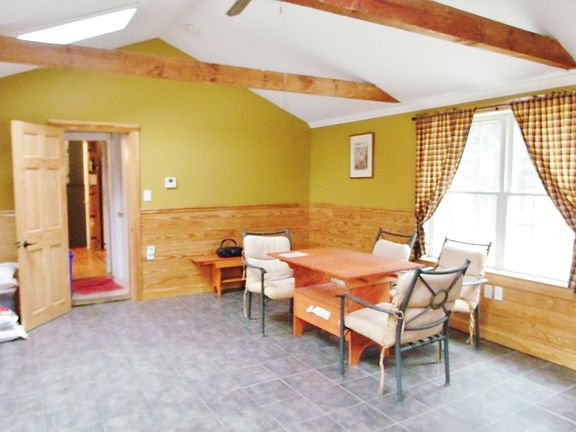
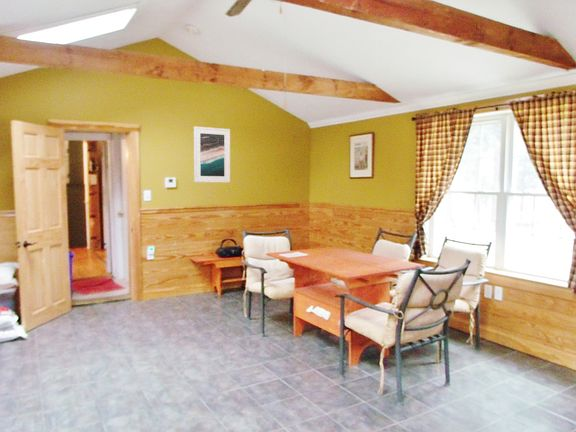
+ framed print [193,126,231,183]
